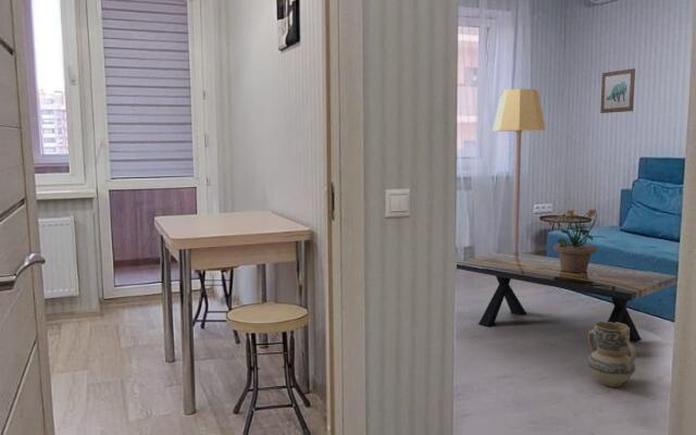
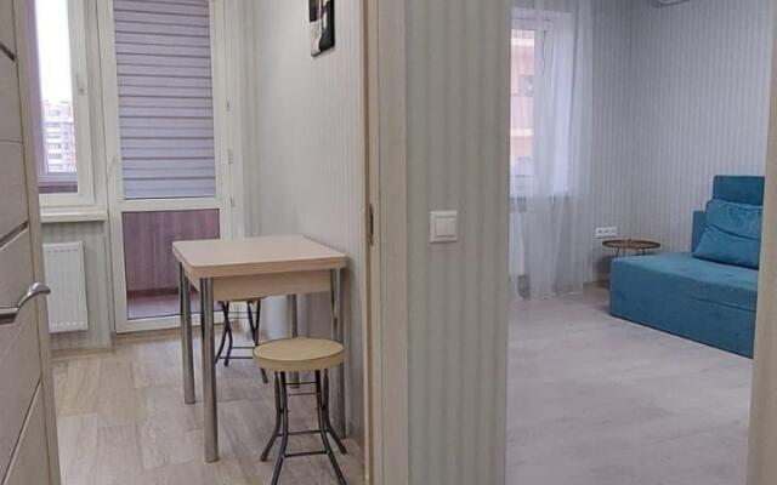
- coffee table [456,250,678,350]
- lamp [492,88,547,252]
- potted plant [546,208,607,272]
- ceramic jug [586,321,637,388]
- wall art [599,67,636,114]
